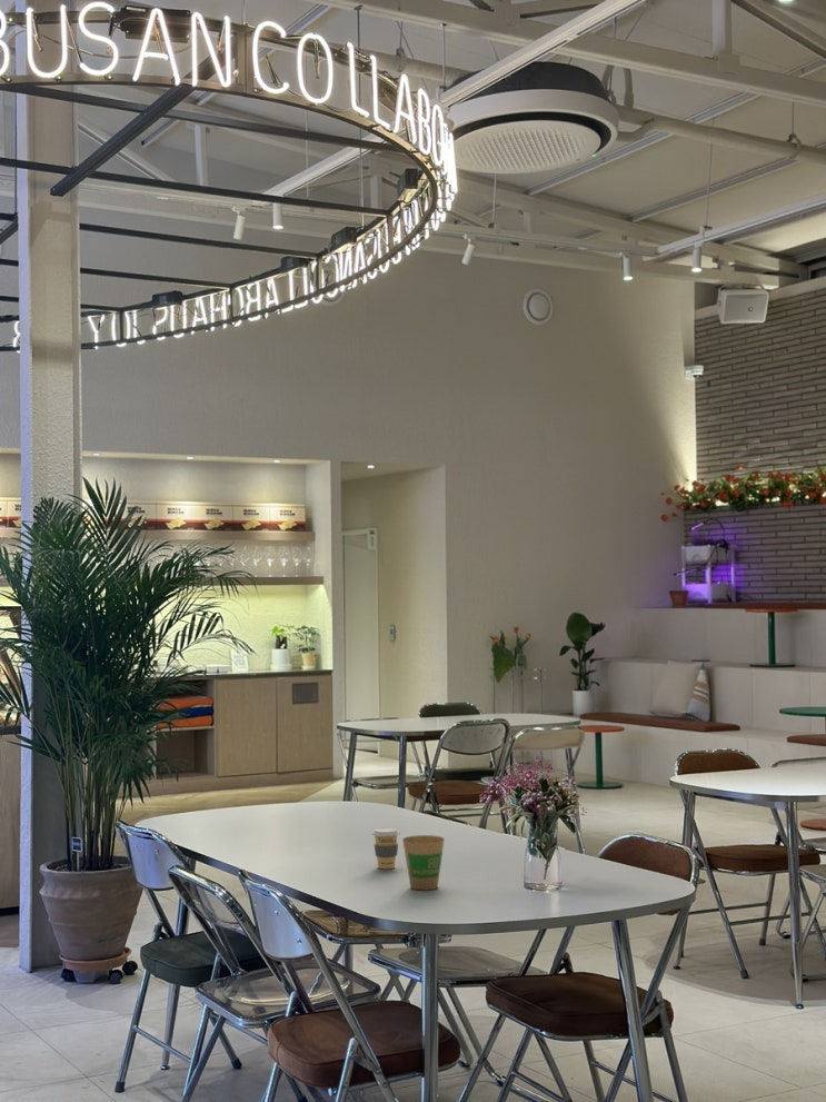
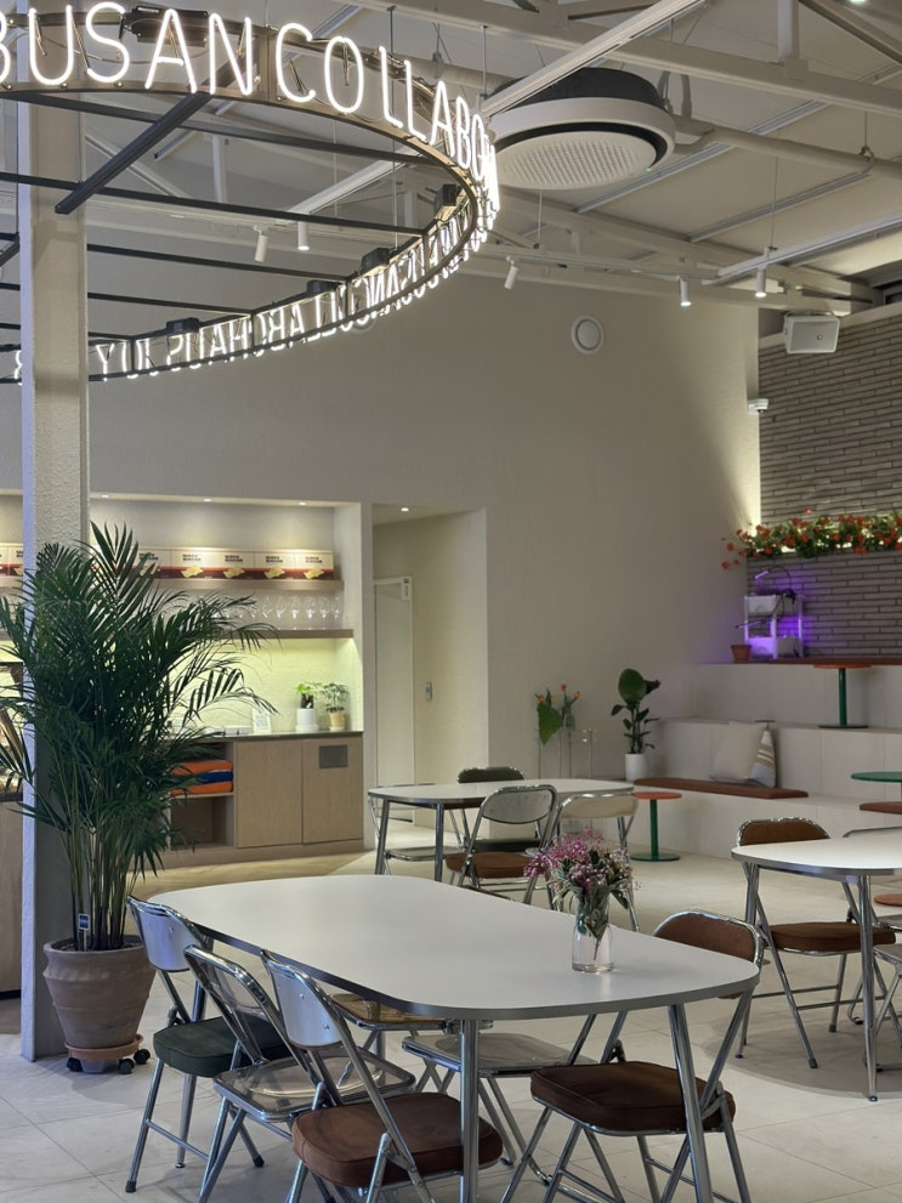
- paper cup [401,834,446,891]
- coffee cup [371,826,401,870]
